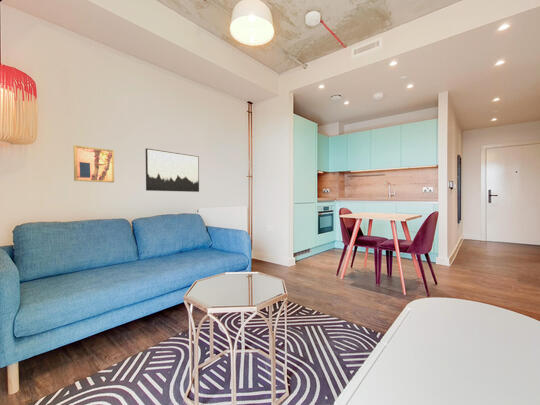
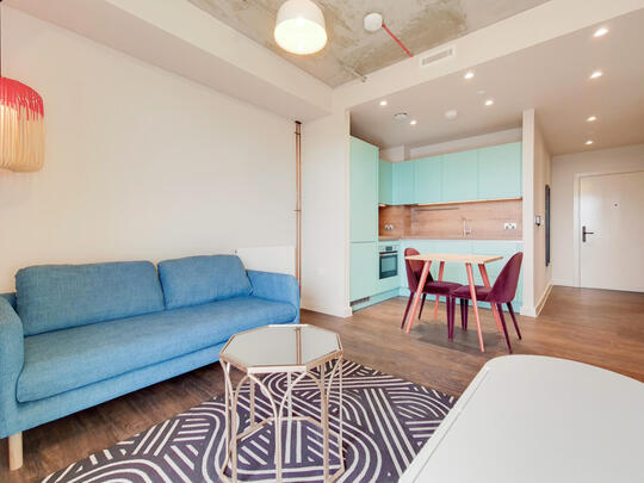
- wall art [73,144,115,184]
- wall art [145,148,200,193]
